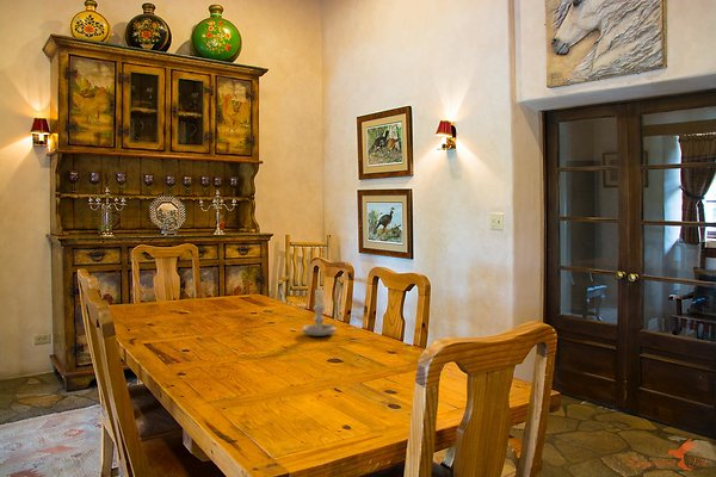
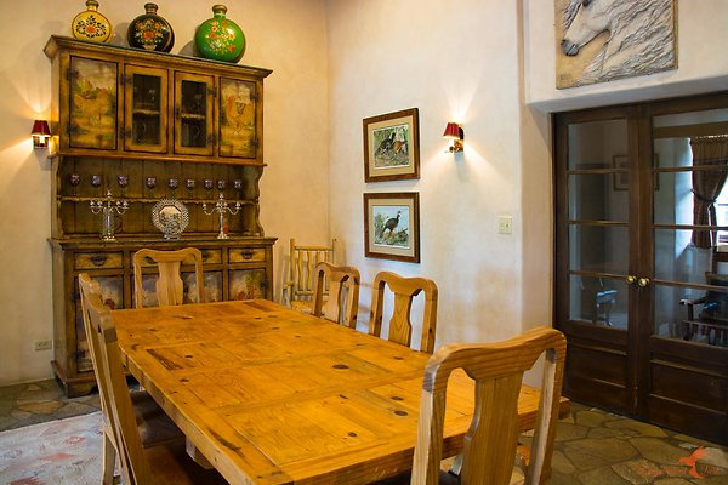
- candle [301,287,338,337]
